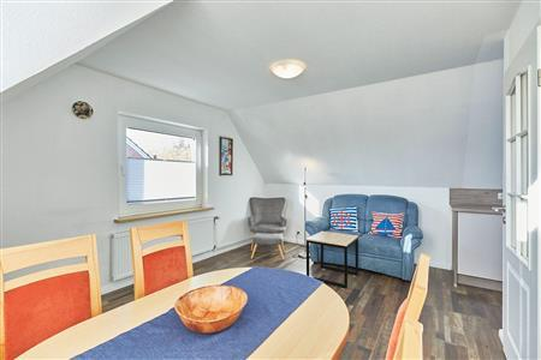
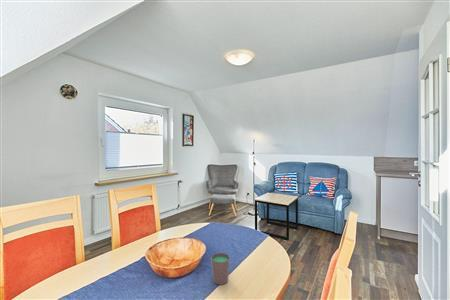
+ cup [210,252,231,286]
